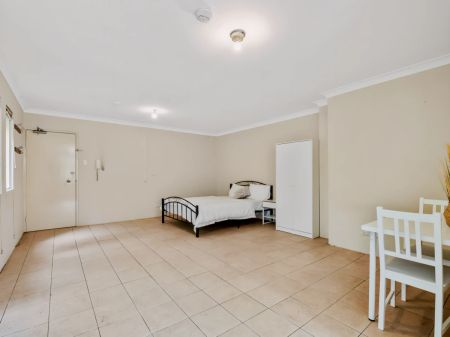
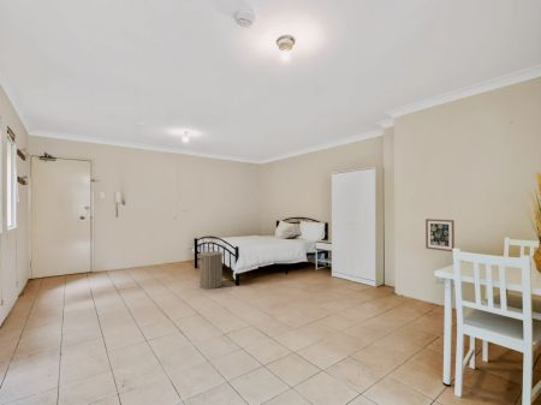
+ laundry hamper [196,246,225,290]
+ wall art [424,218,456,252]
